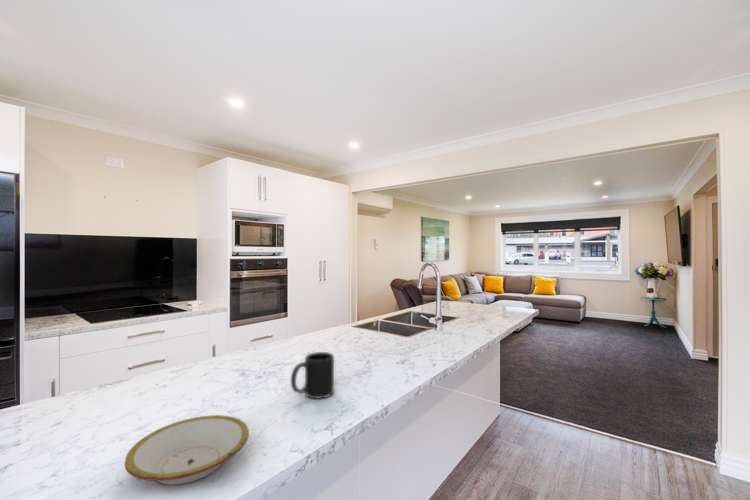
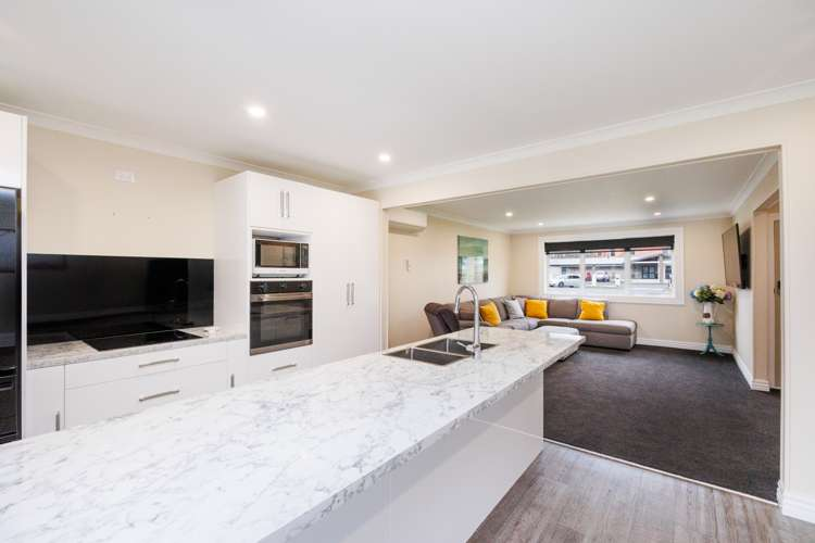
- mug [290,351,335,400]
- bowl [124,414,250,486]
